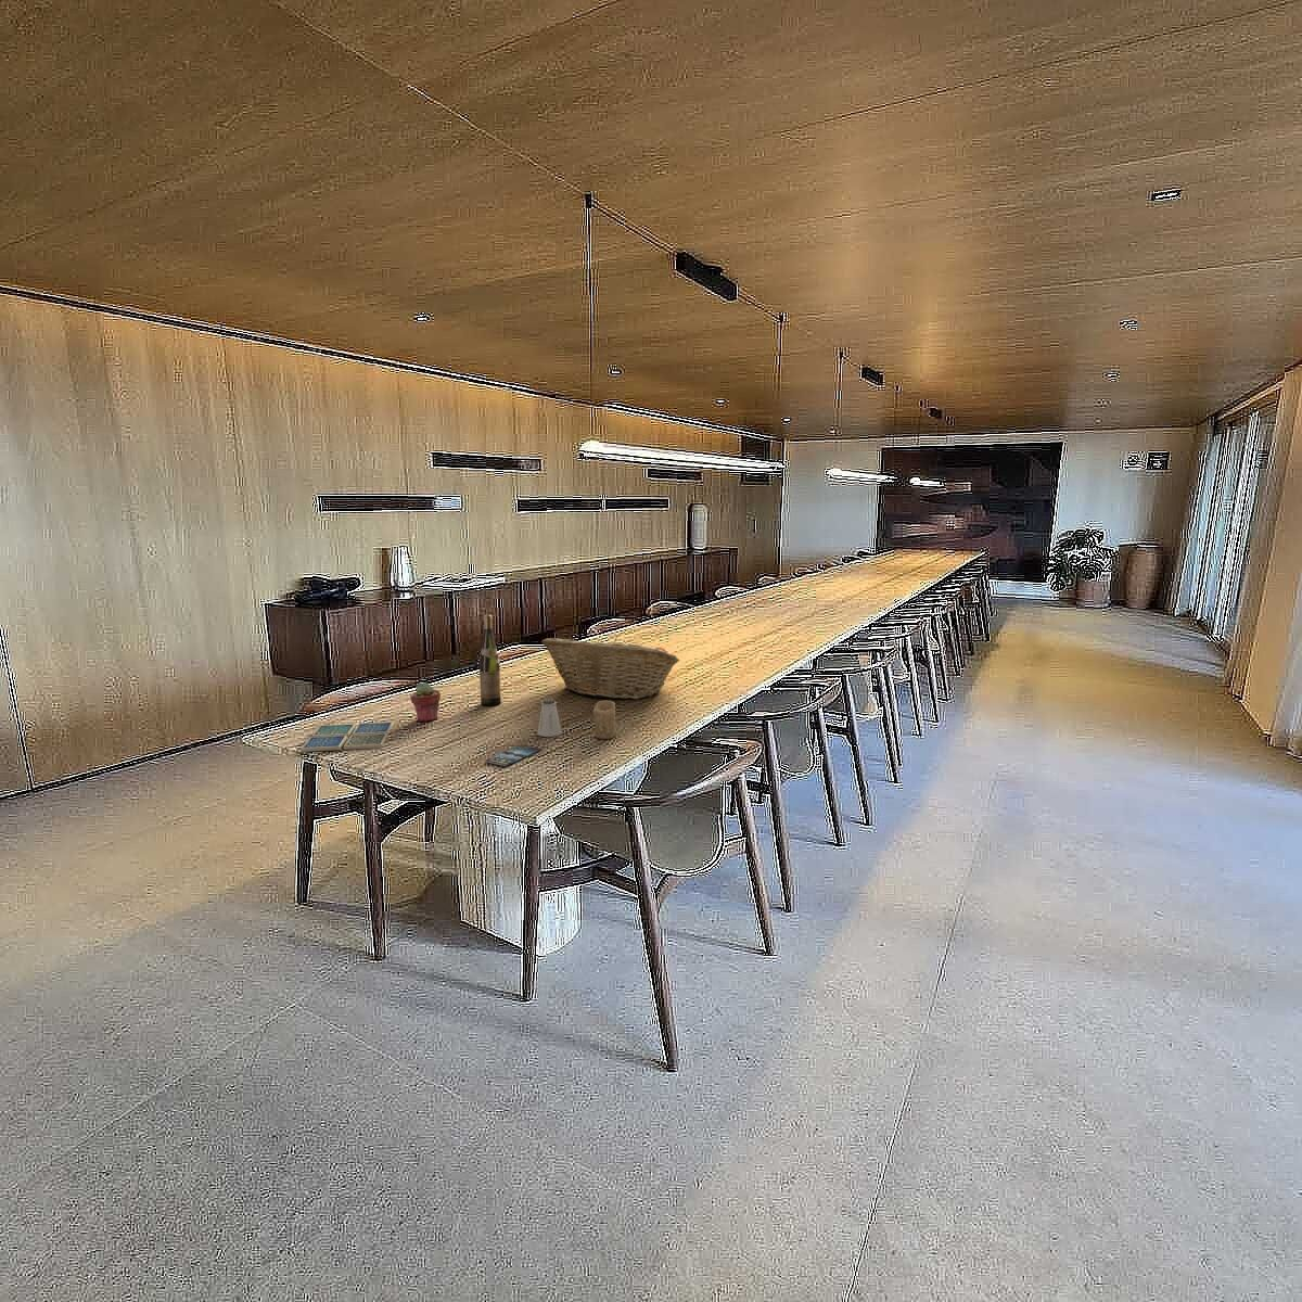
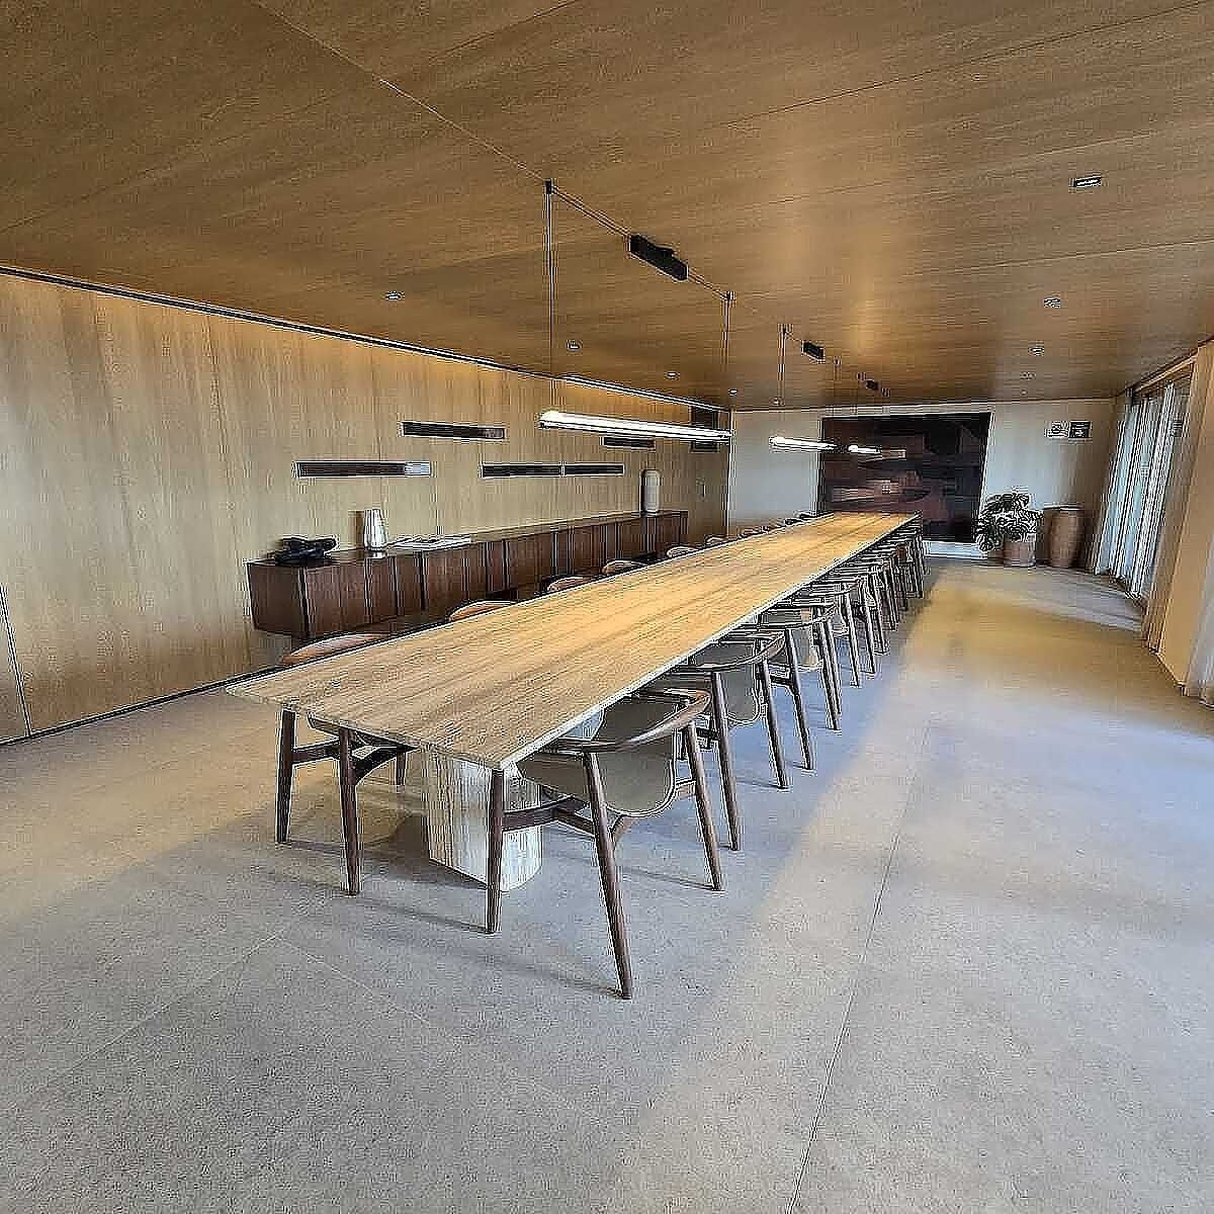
- fruit basket [540,636,681,700]
- saltshaker [537,698,563,738]
- wine bottle [478,614,502,707]
- potted succulent [409,681,441,723]
- smartphone [484,743,542,767]
- candle [593,700,616,740]
- drink coaster [299,721,393,754]
